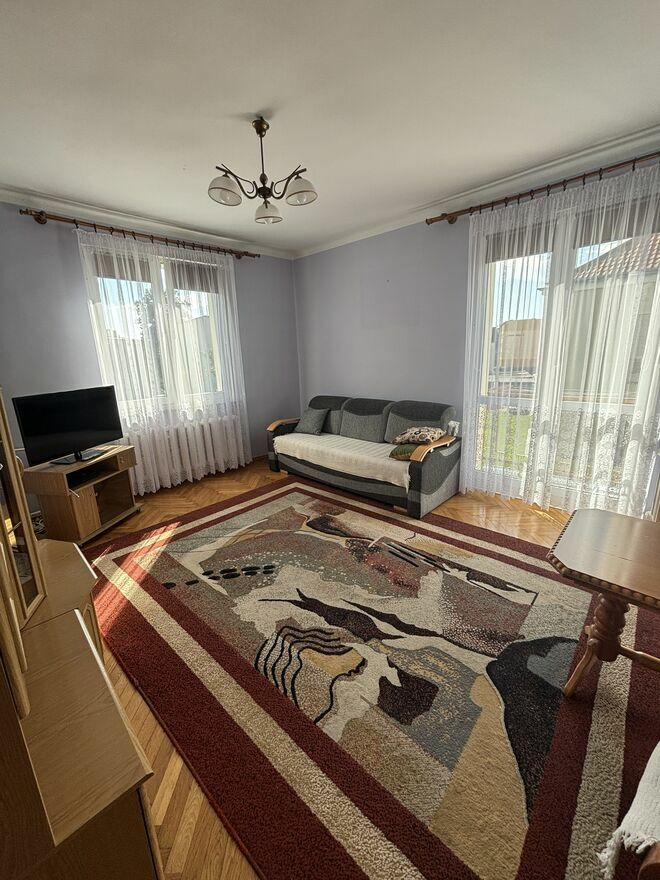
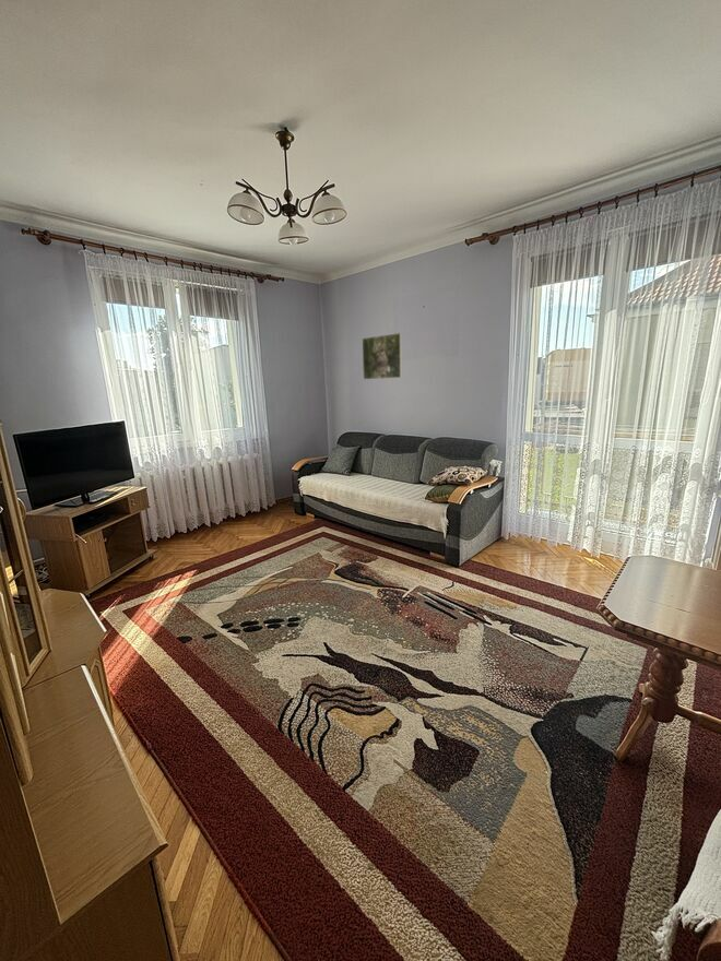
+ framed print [362,332,403,380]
